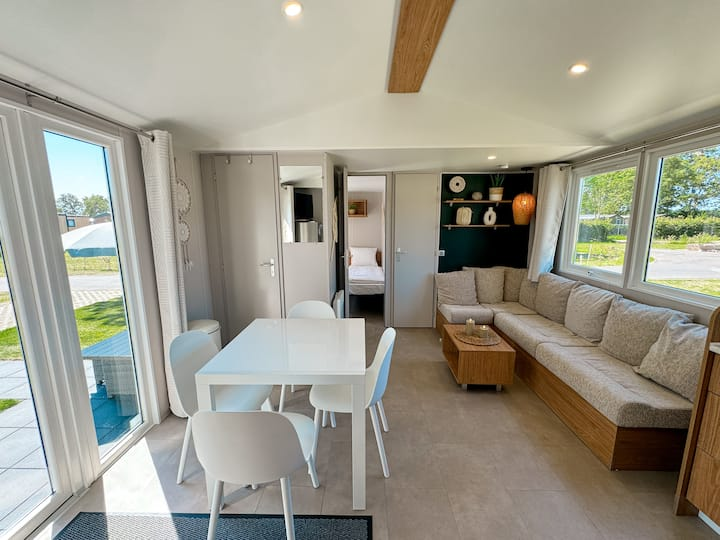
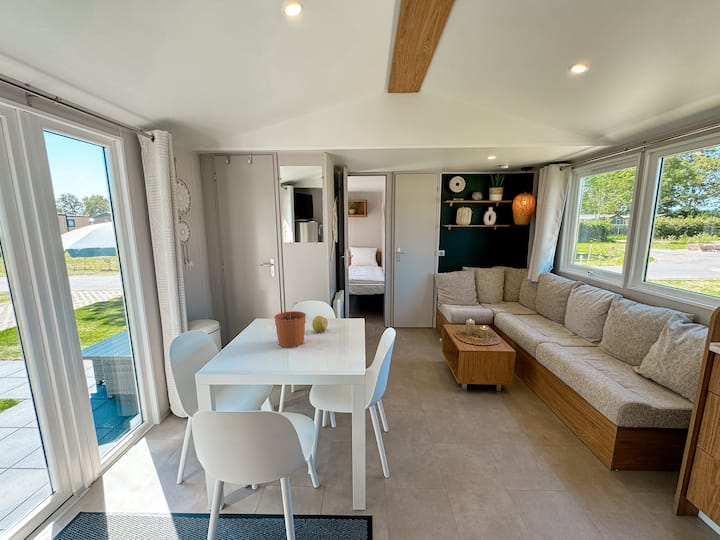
+ plant pot [273,301,307,349]
+ fruit [311,315,329,333]
